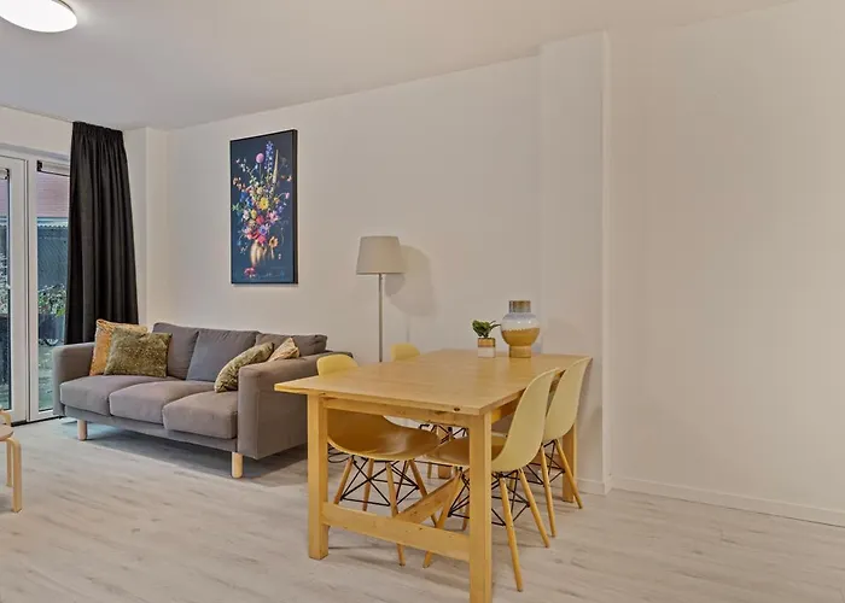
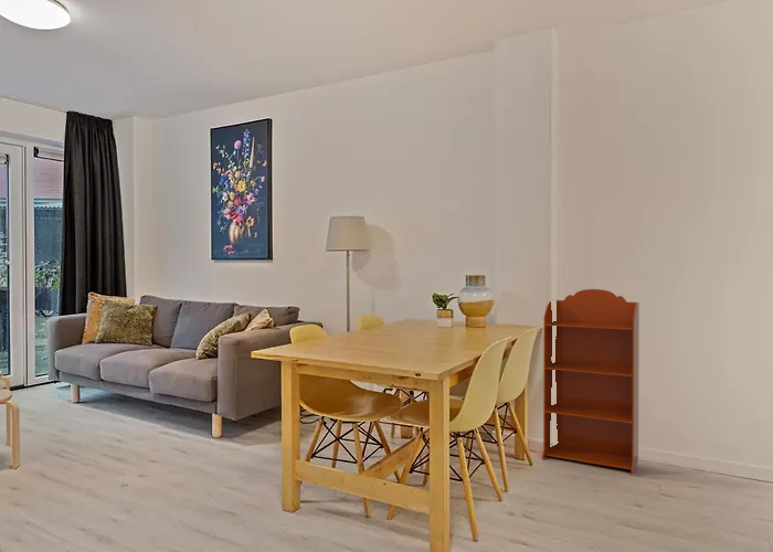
+ bookcase [541,288,640,476]
